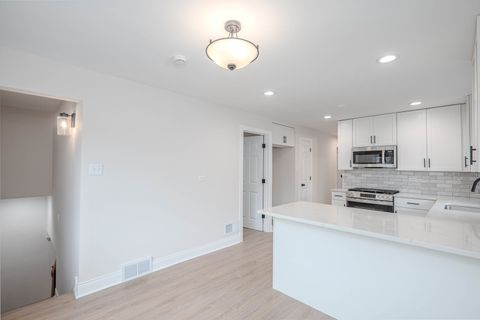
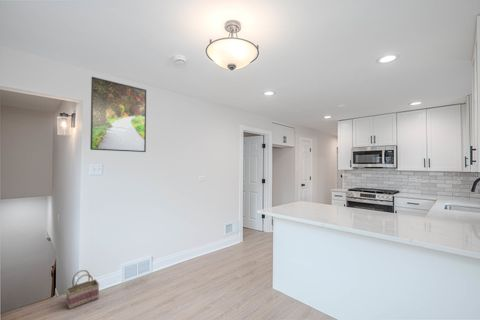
+ basket [65,269,100,310]
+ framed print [89,76,147,153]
